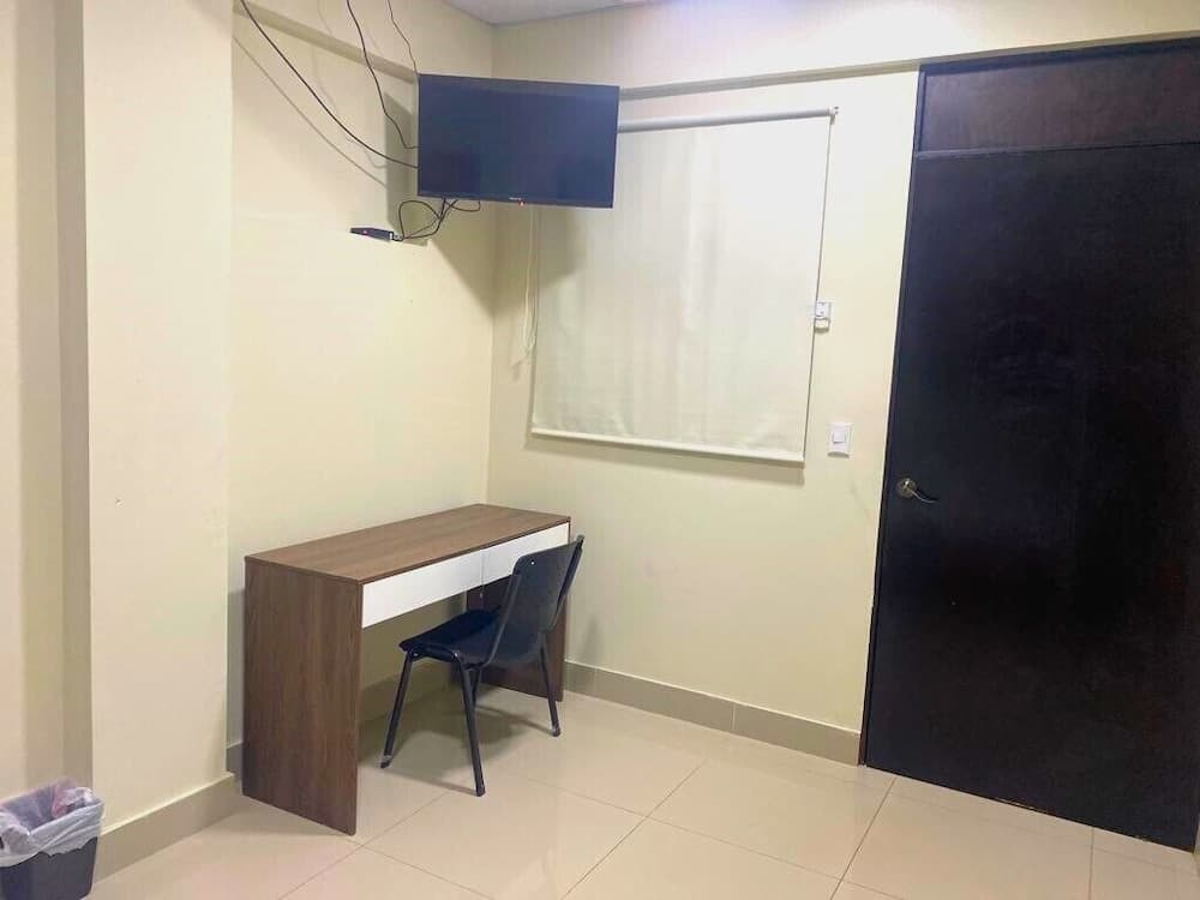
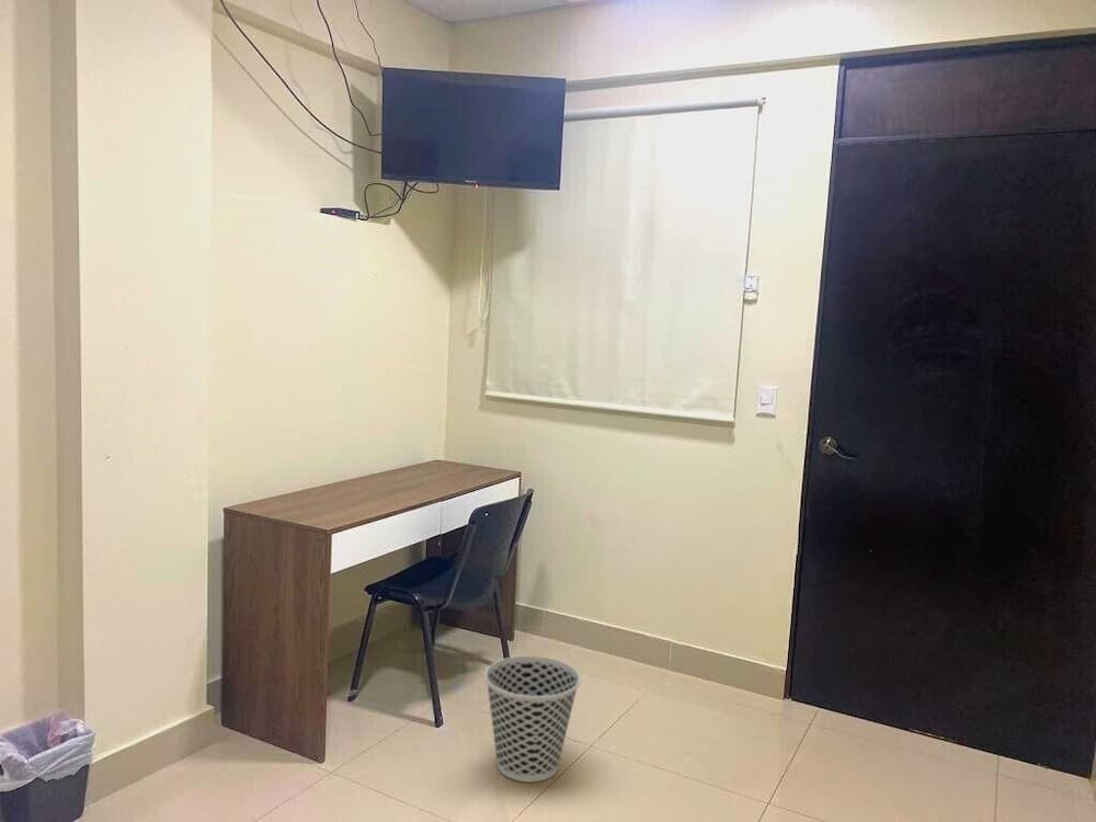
+ wastebasket [483,654,581,784]
